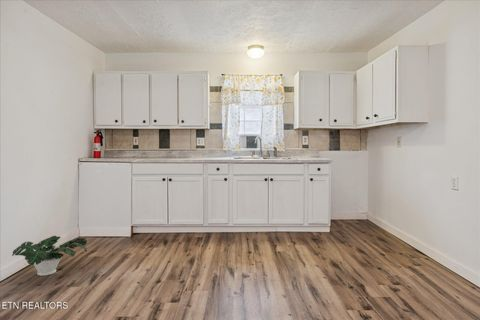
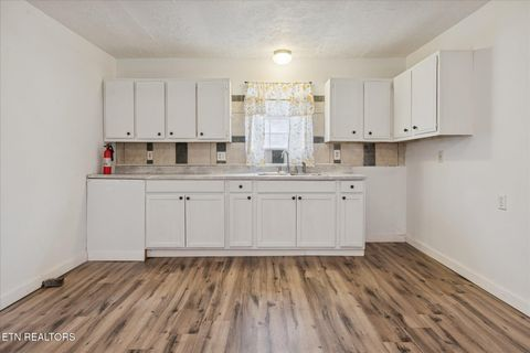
- potted plant [11,235,88,277]
